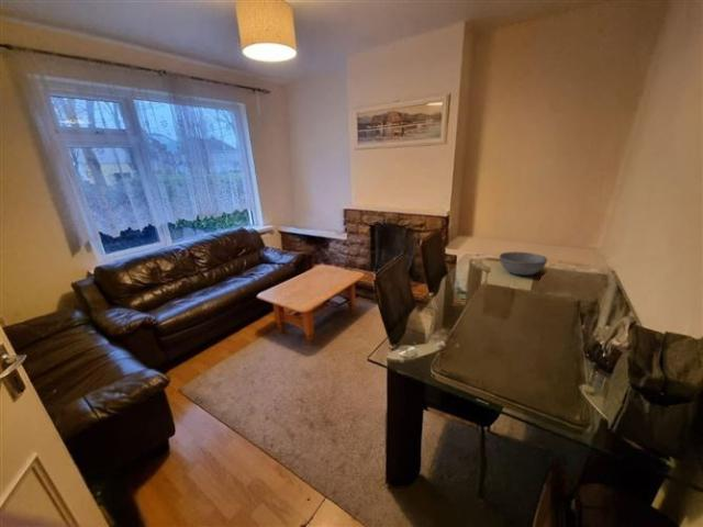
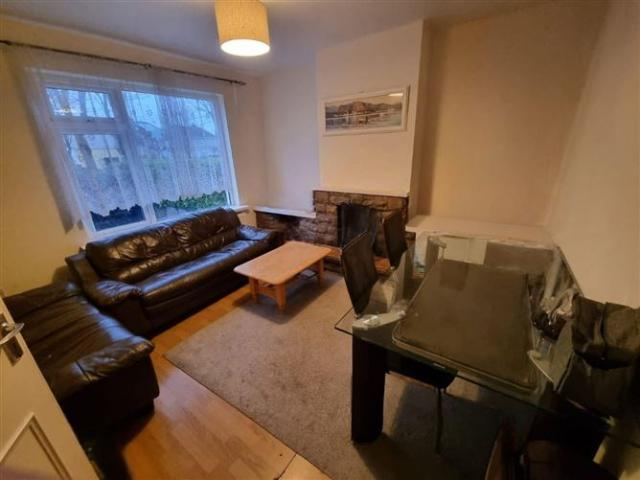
- bowl [499,250,548,276]
